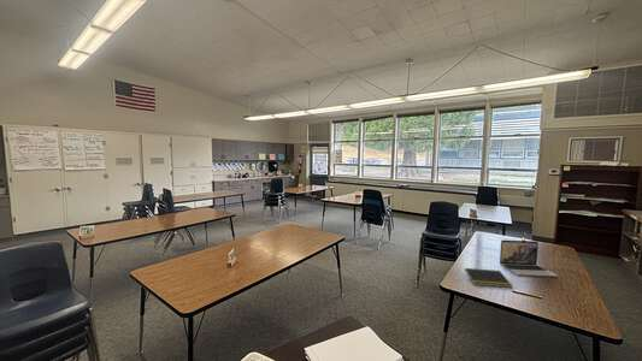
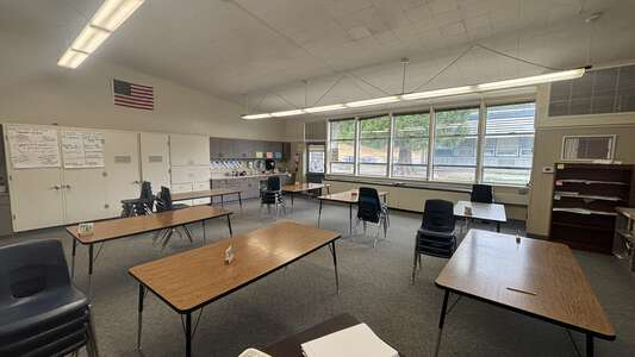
- notepad [463,267,514,289]
- laptop [499,239,559,278]
